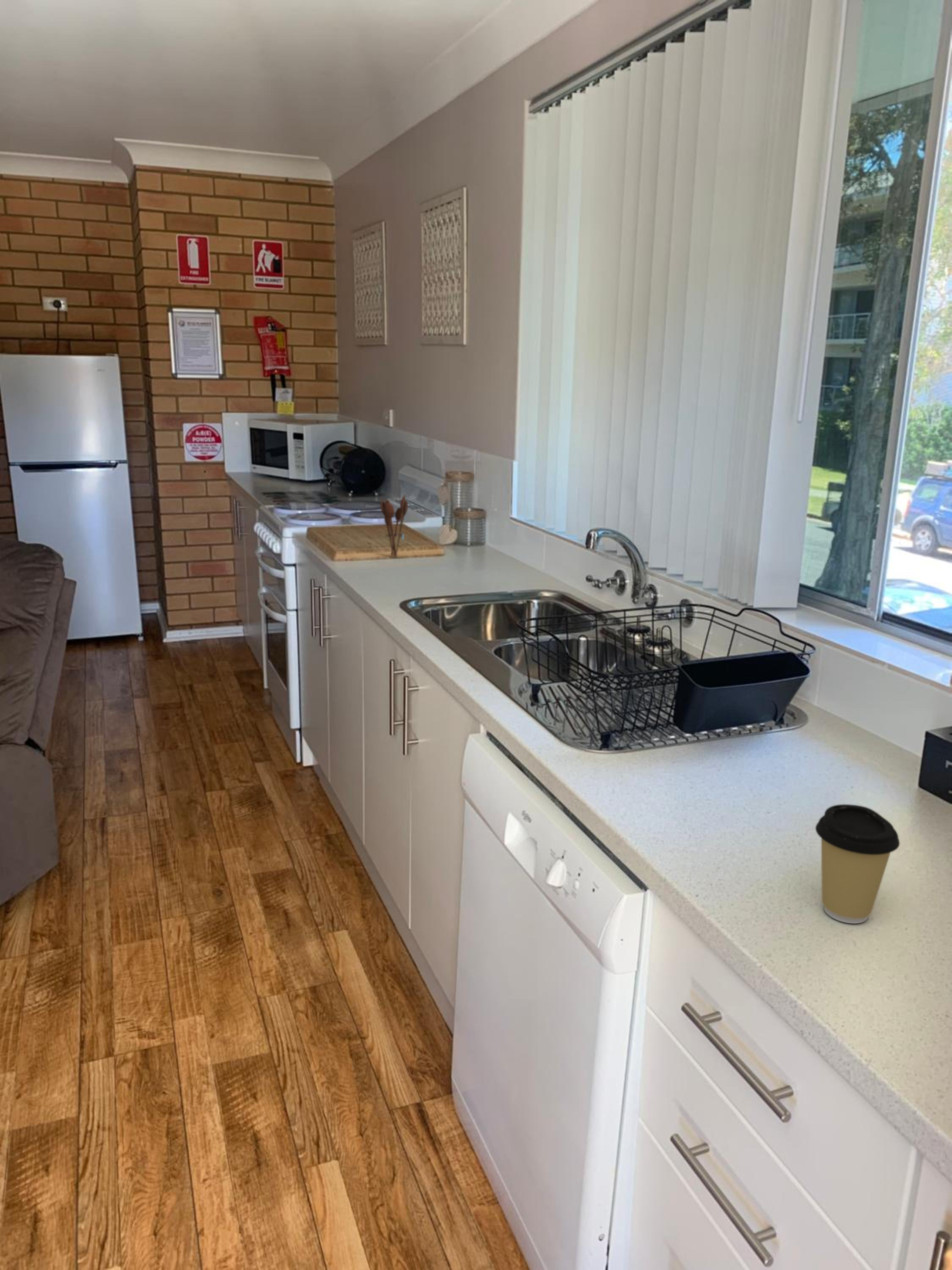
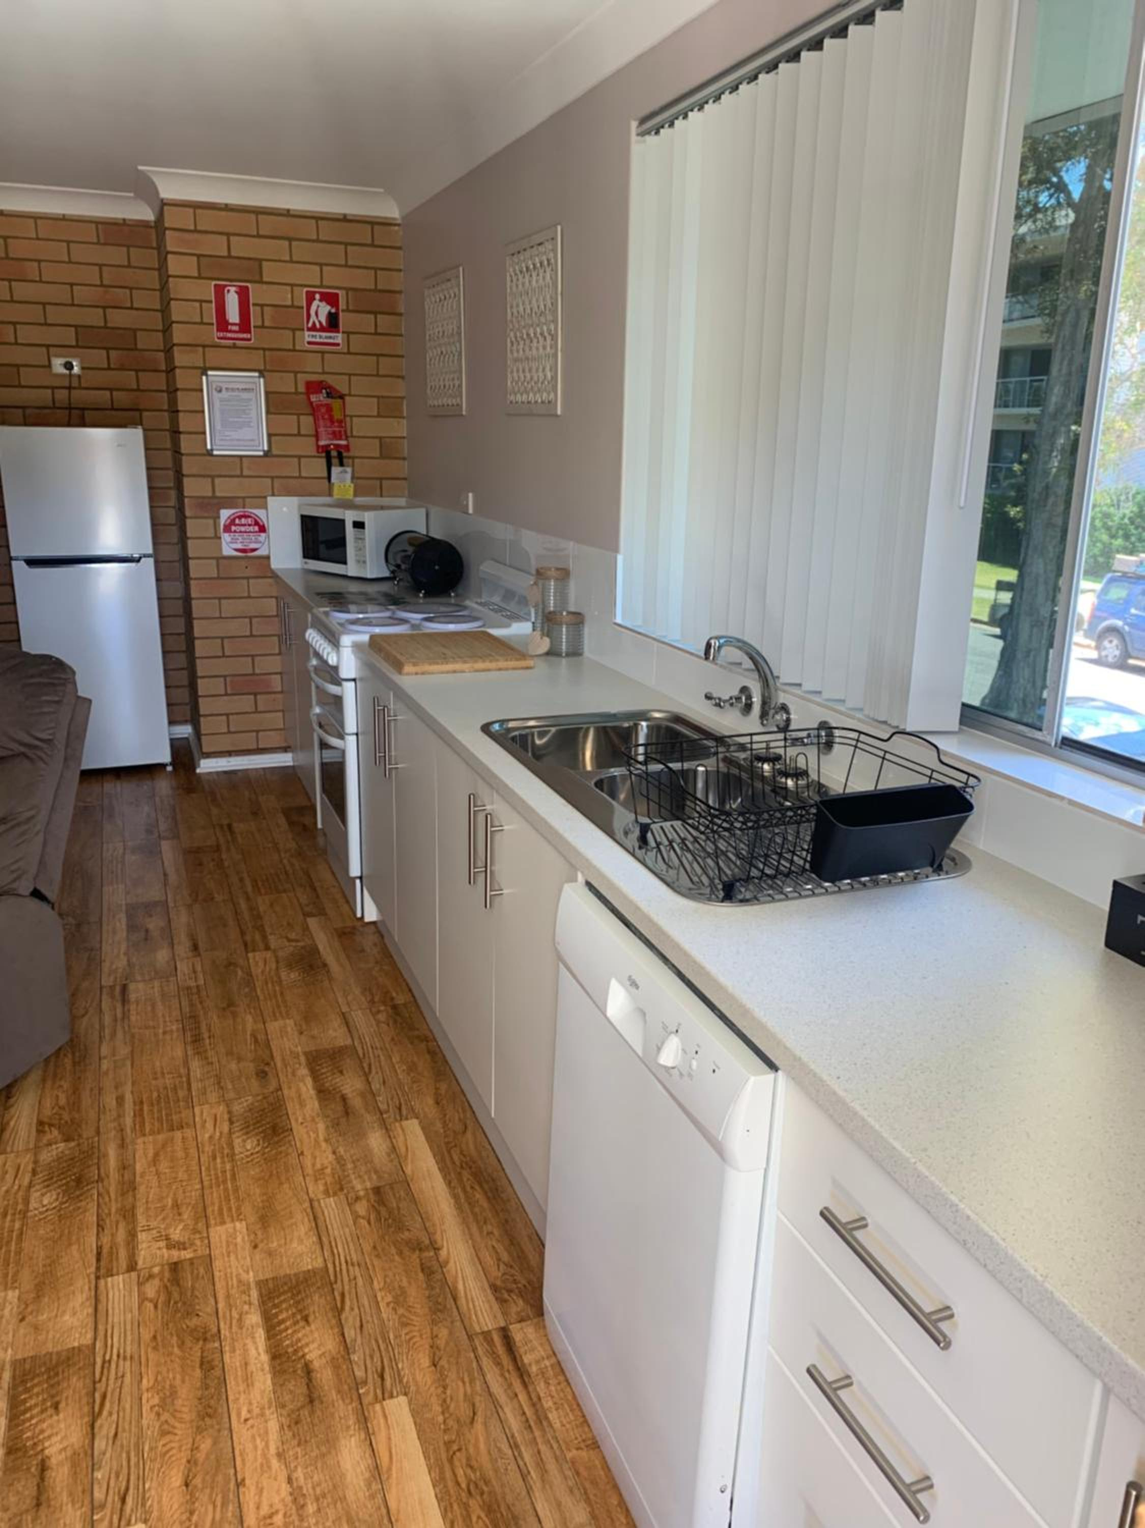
- utensil holder [380,494,408,558]
- coffee cup [815,804,900,924]
